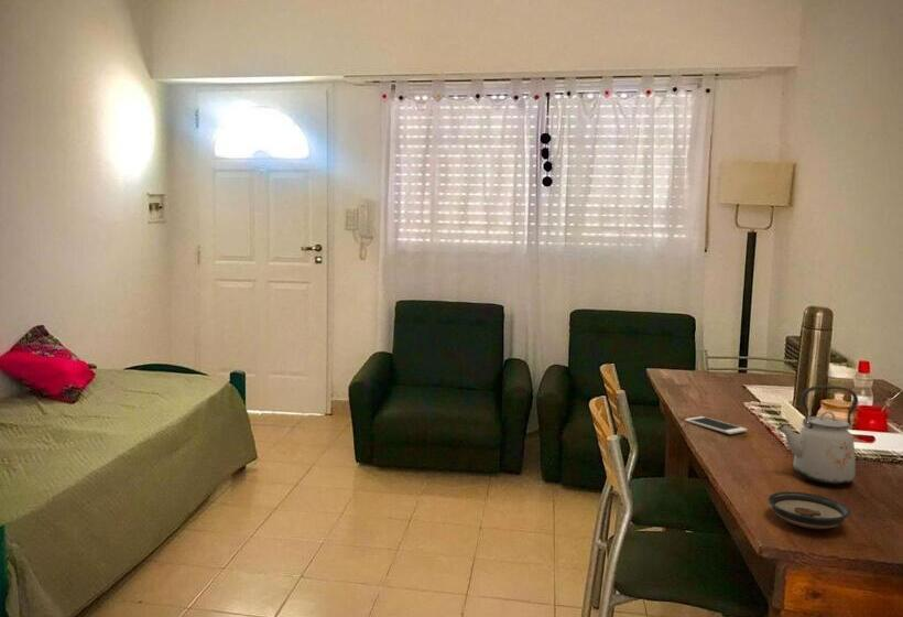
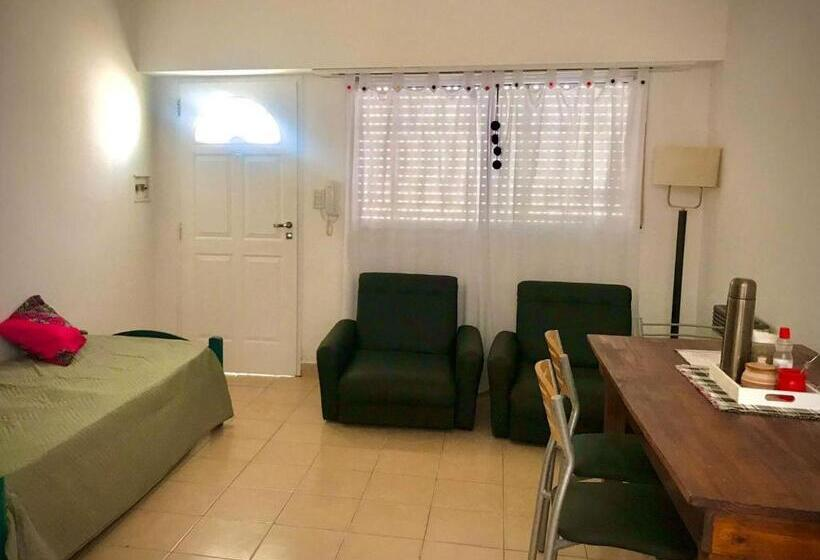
- saucer [766,490,851,530]
- kettle [776,385,859,485]
- cell phone [684,415,749,435]
